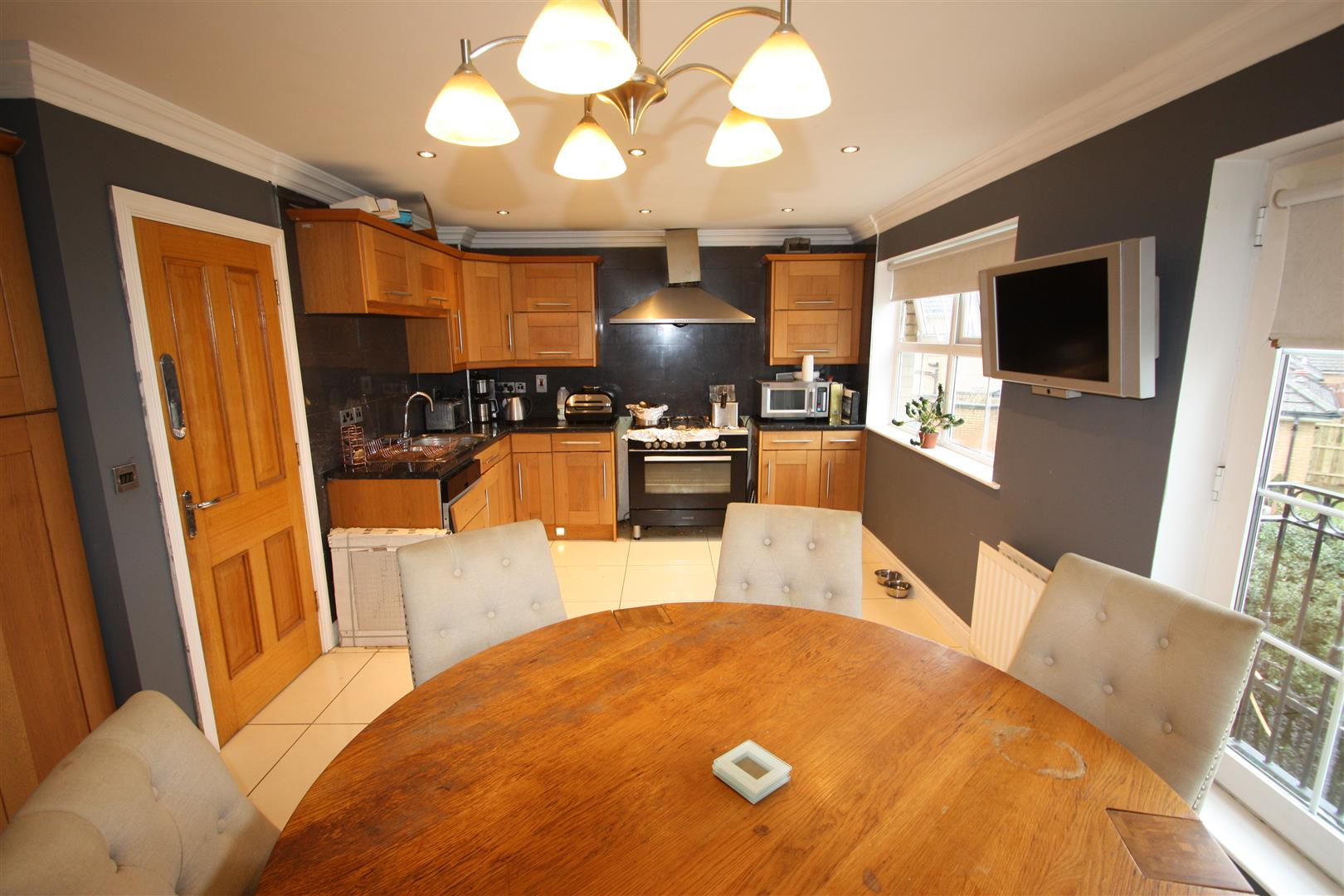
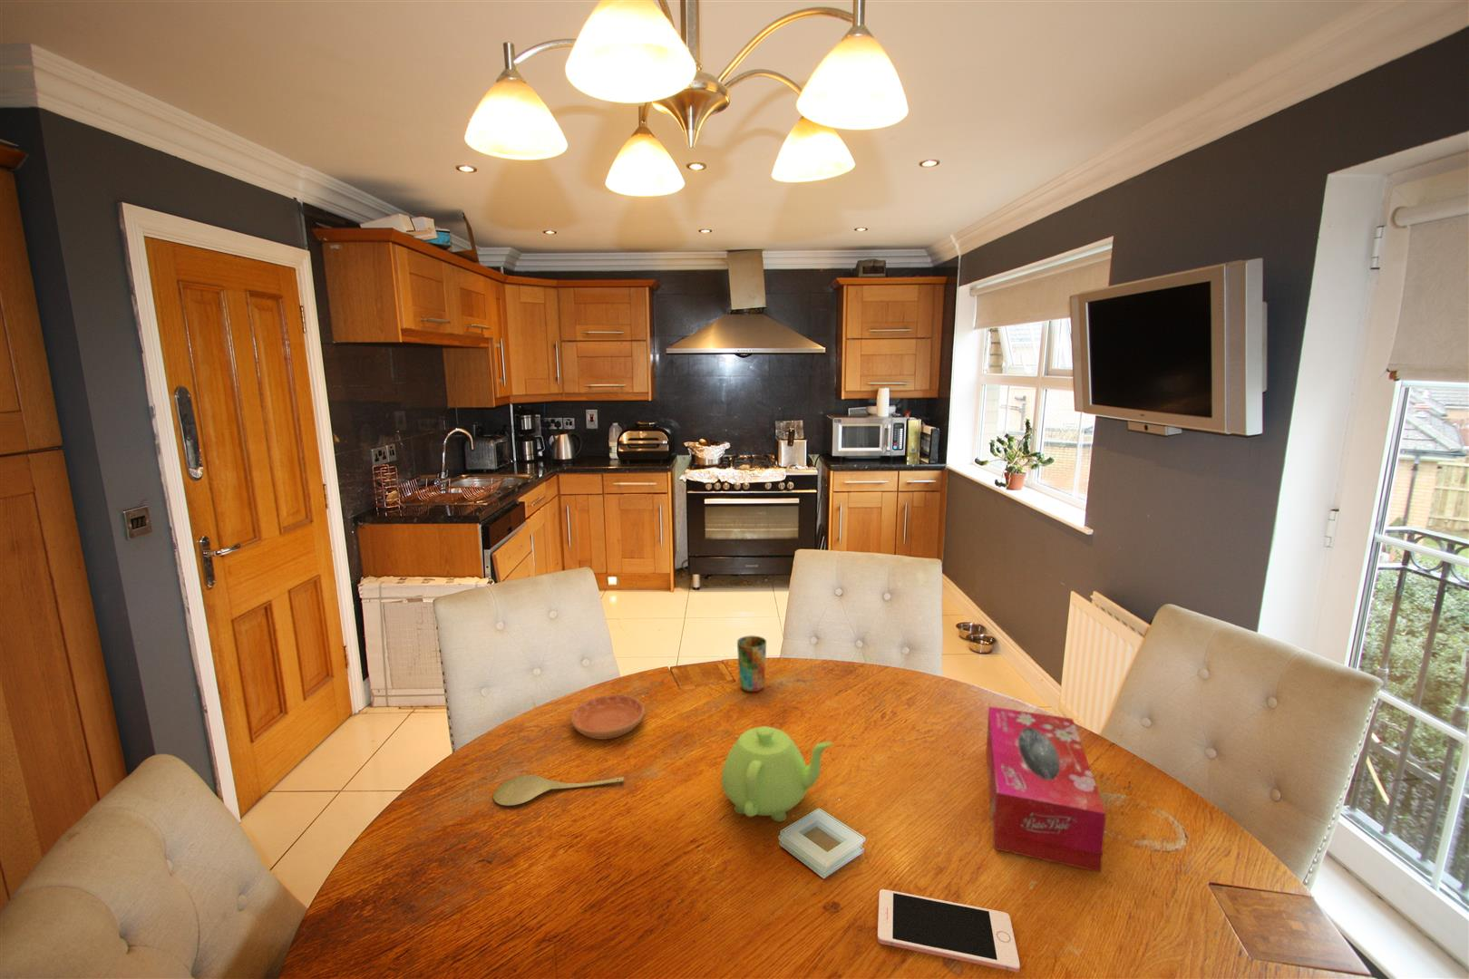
+ saucer [571,694,646,741]
+ cell phone [877,888,1021,974]
+ tissue box [986,705,1107,873]
+ cup [737,635,767,693]
+ teapot [721,726,833,822]
+ spoon [492,774,625,806]
